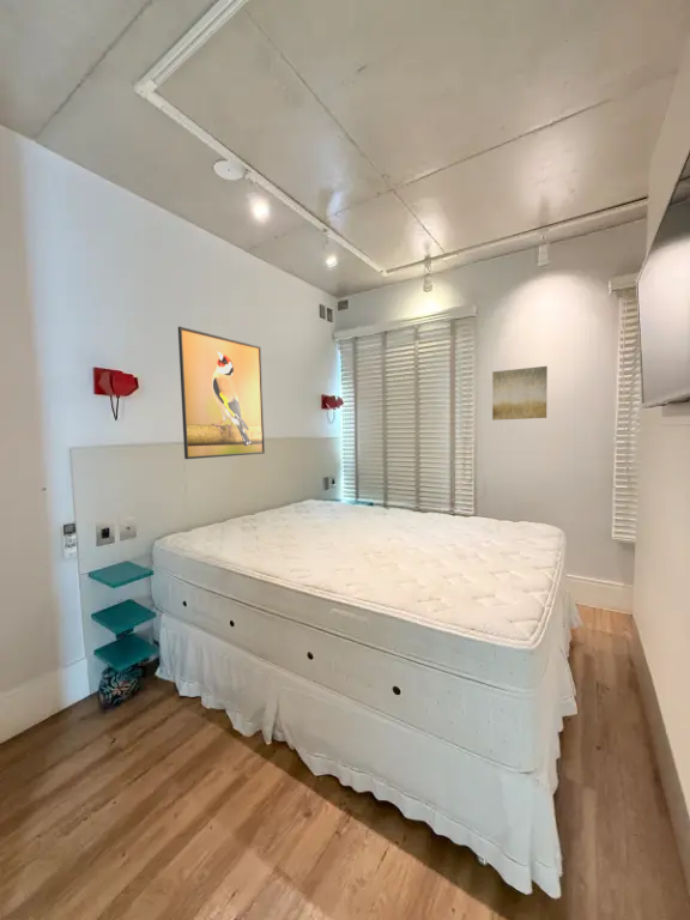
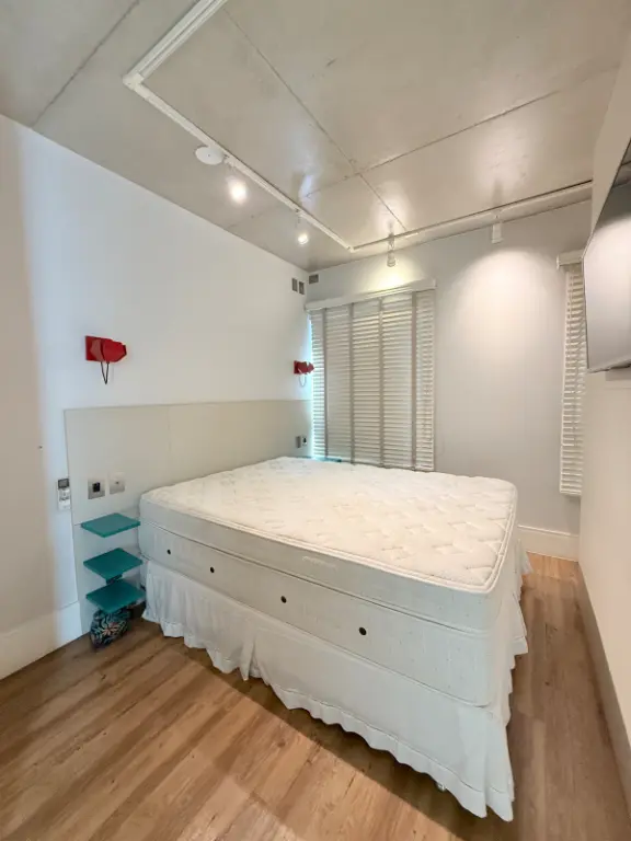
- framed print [177,326,266,460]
- wall art [491,365,549,422]
